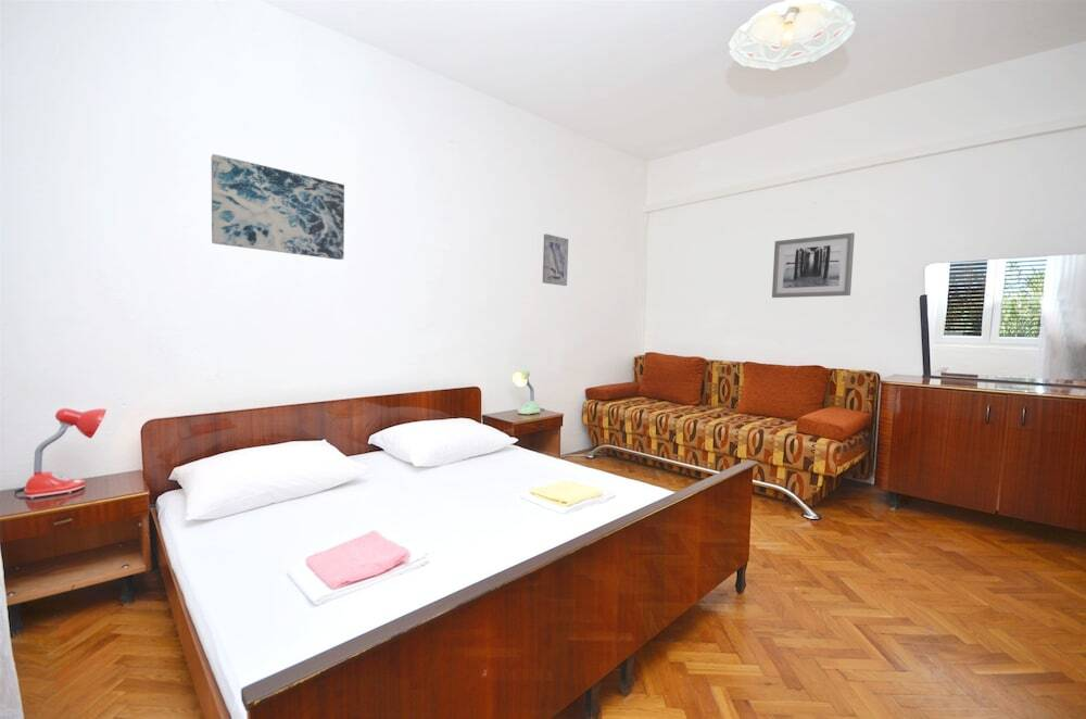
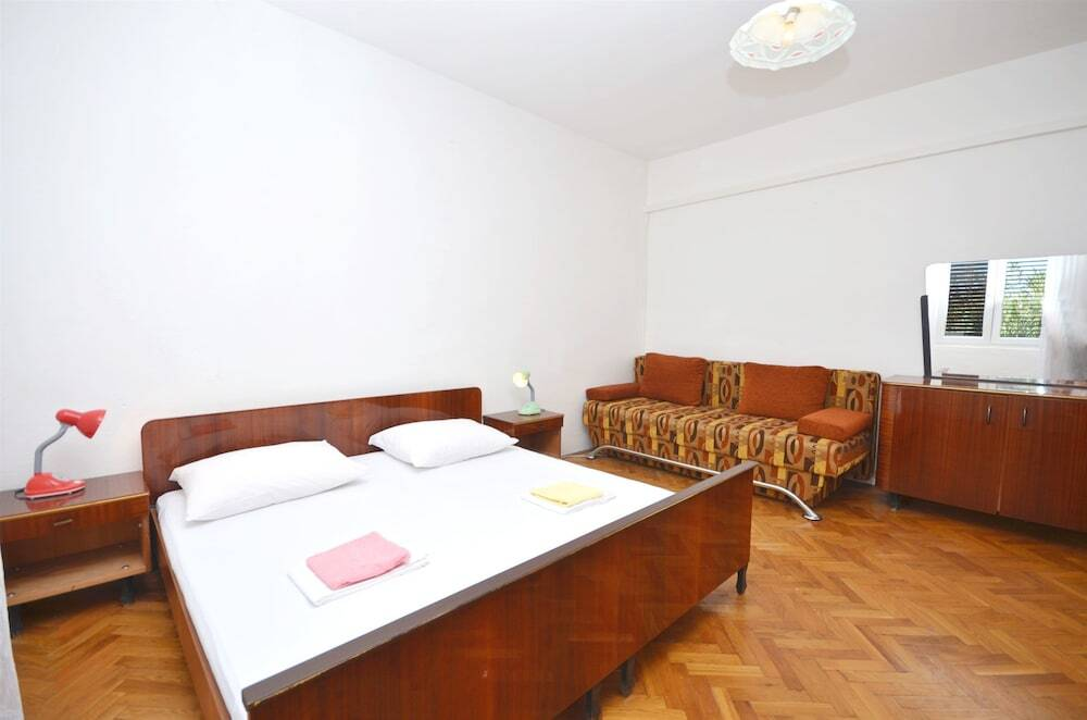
- wall art [211,153,345,261]
- wall art [771,231,856,299]
- wall art [542,234,569,287]
